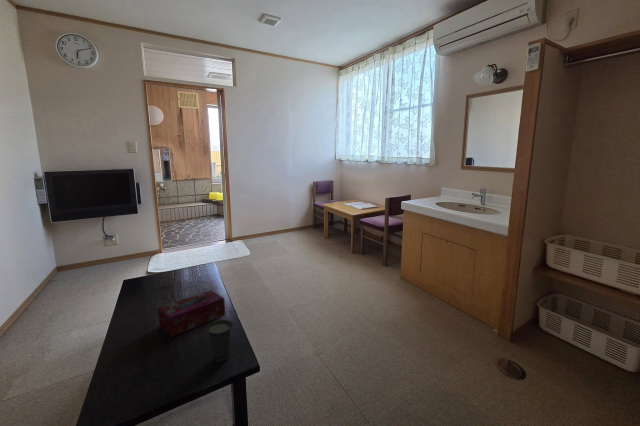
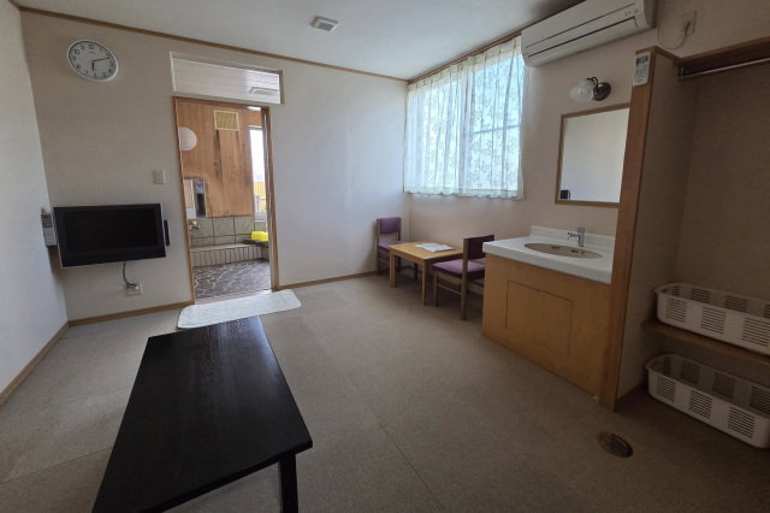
- tissue box [157,289,226,338]
- cup [205,319,234,363]
